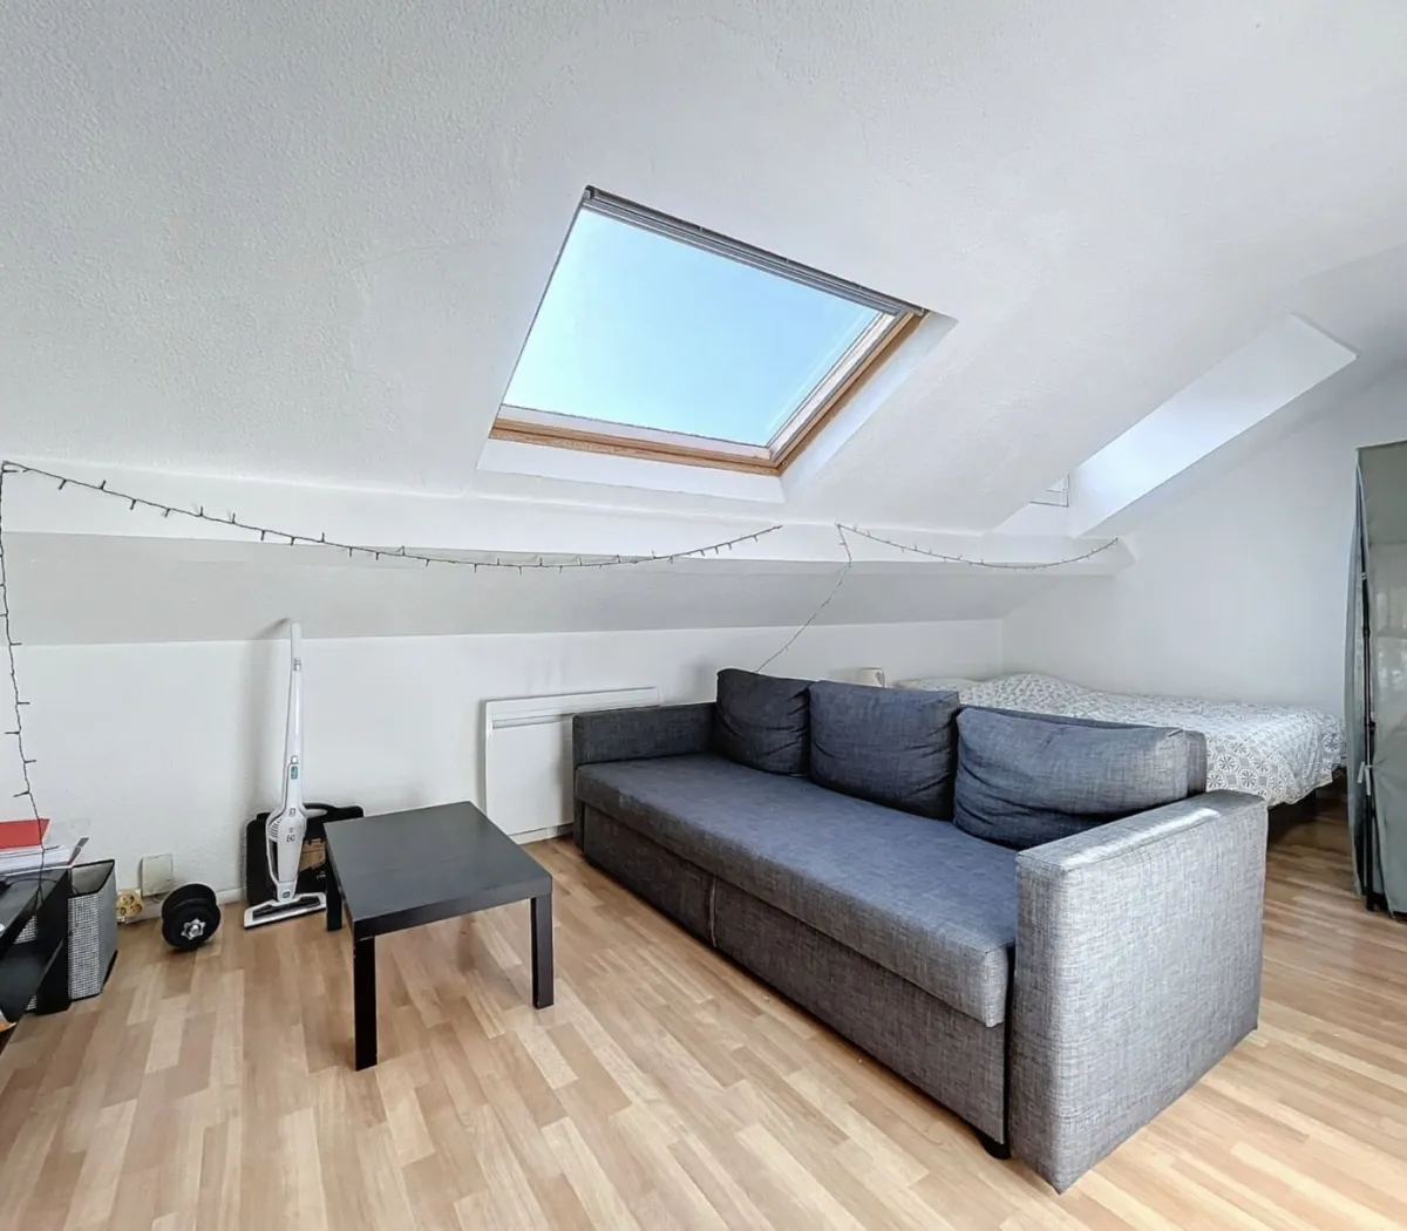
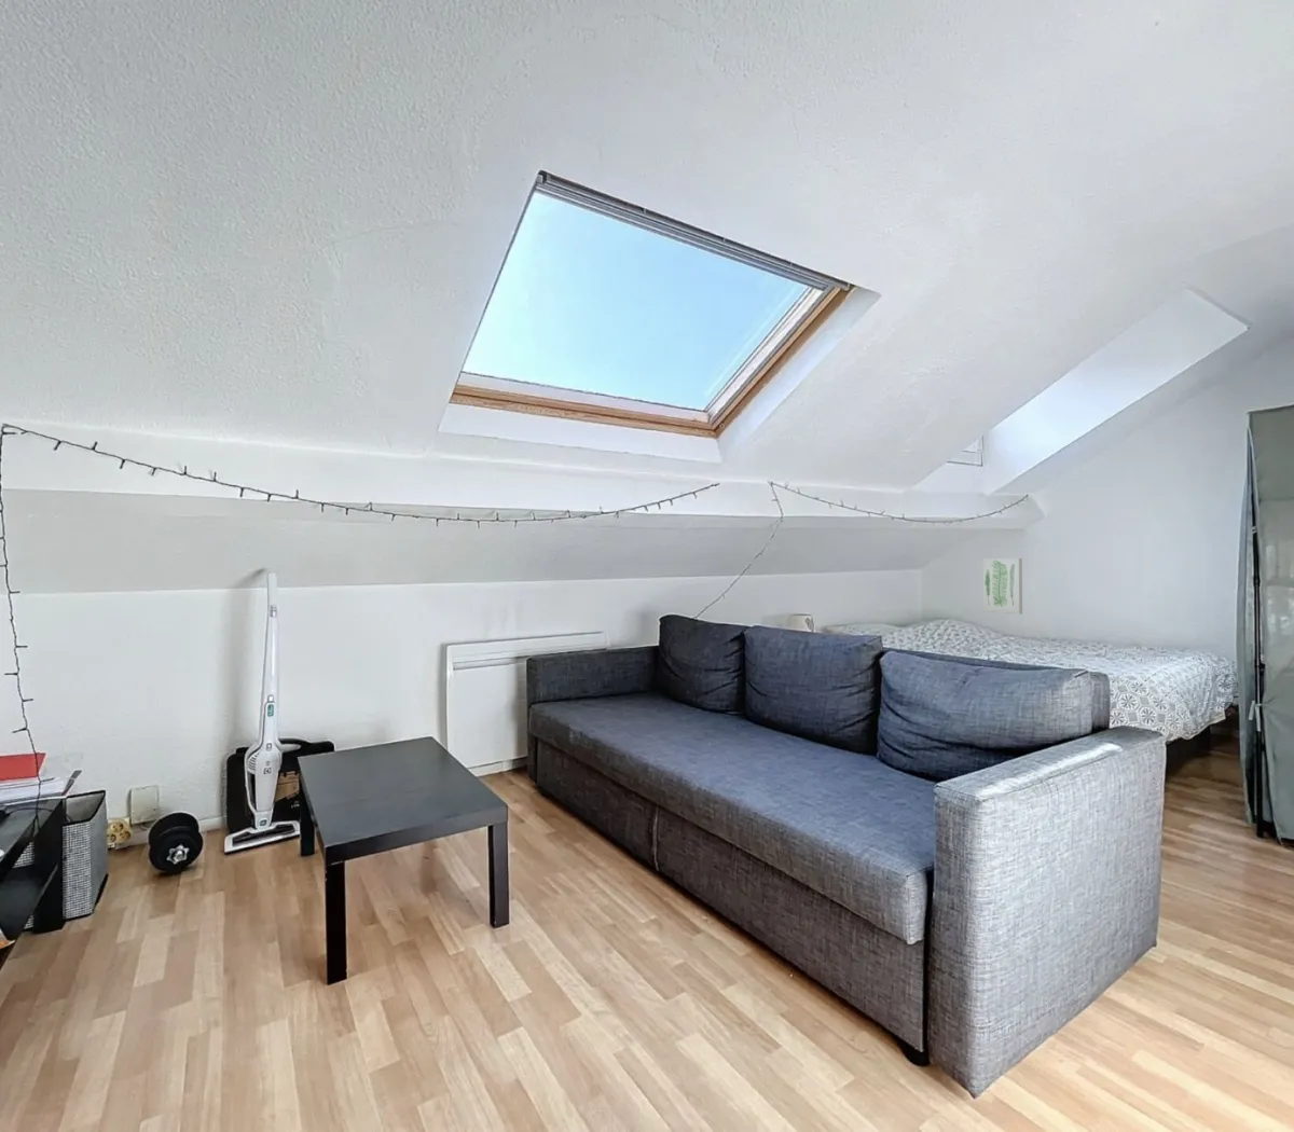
+ wall art [982,558,1023,616]
